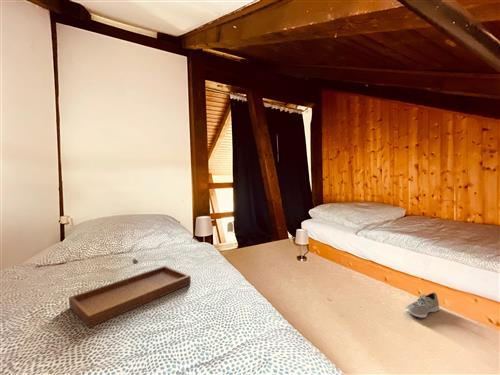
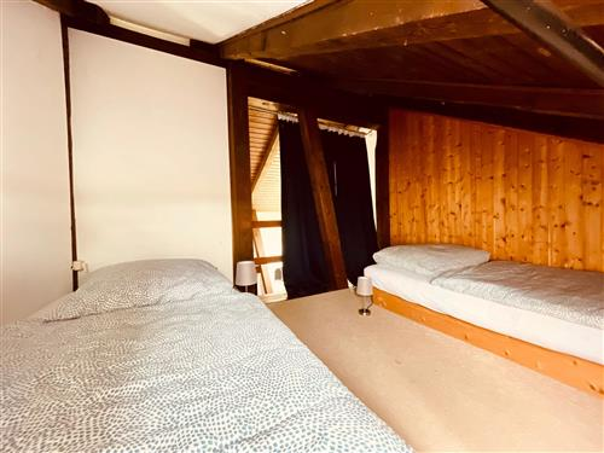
- sneaker [404,291,440,319]
- tray [68,257,192,329]
